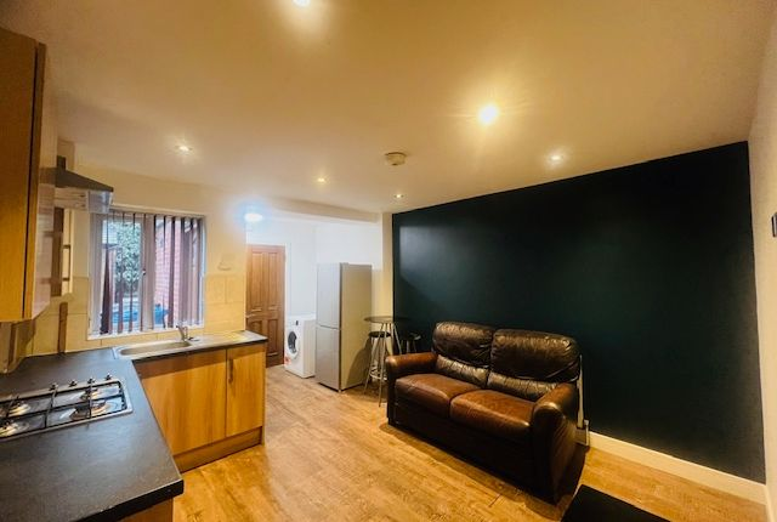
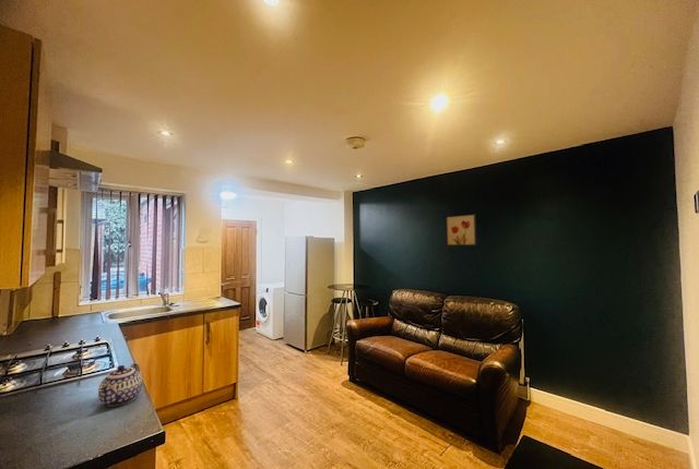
+ teapot [97,362,143,407]
+ wall art [445,213,477,246]
